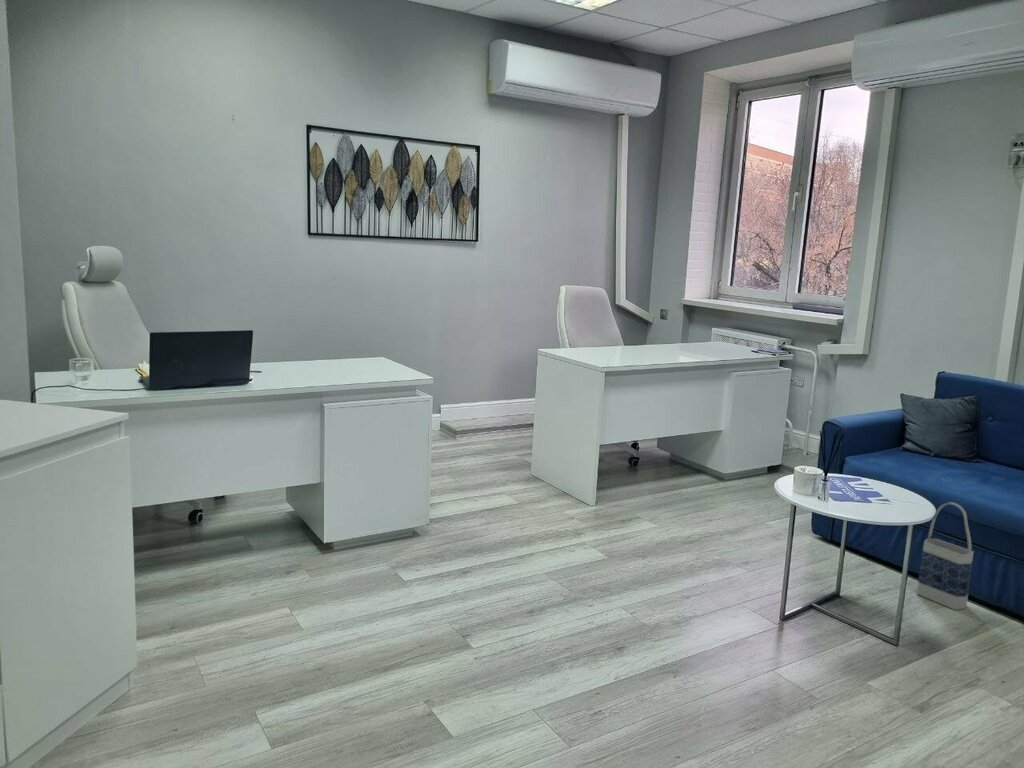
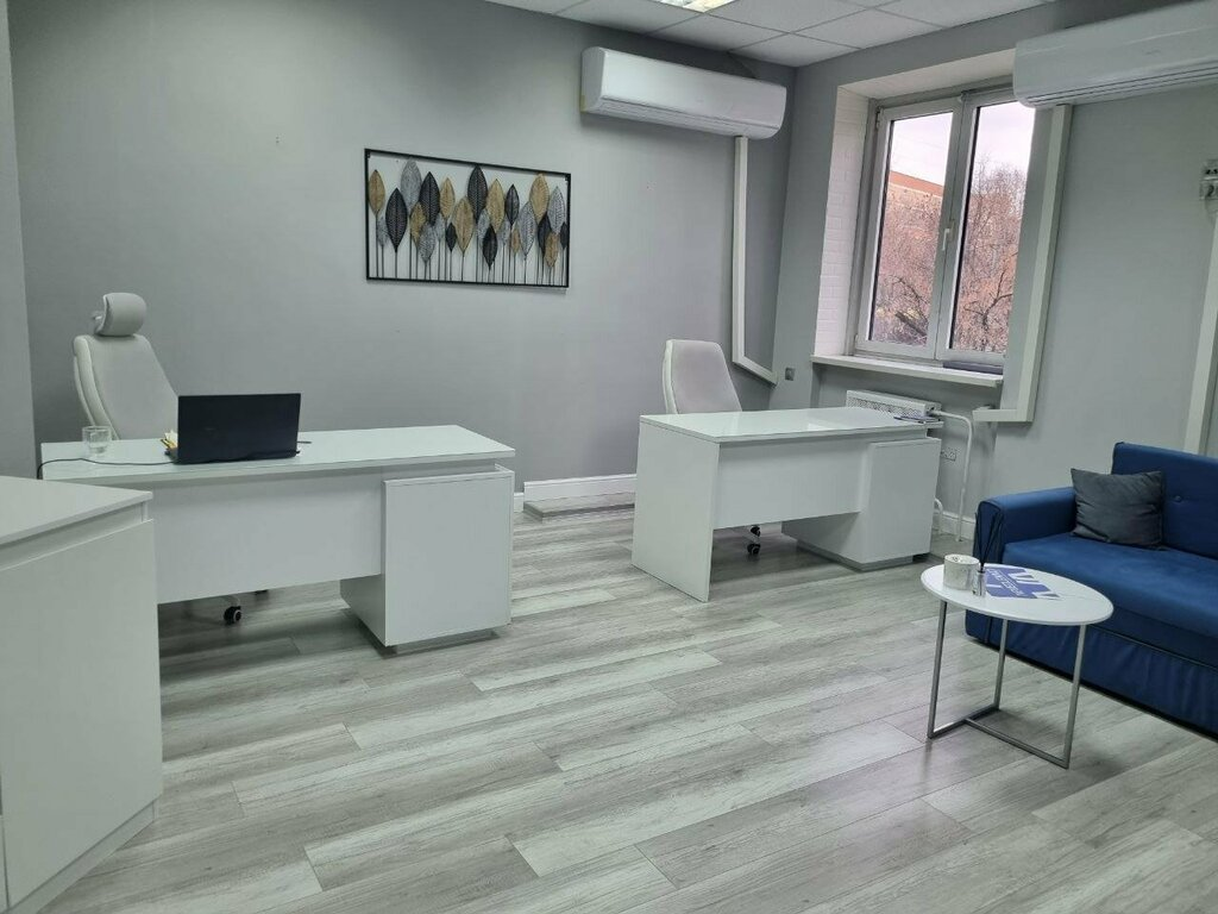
- bag [916,501,975,611]
